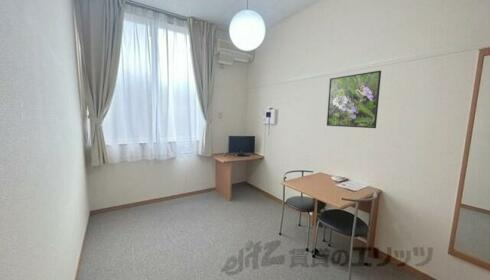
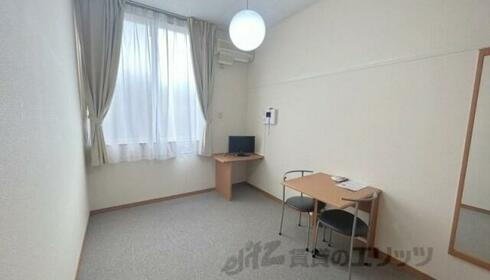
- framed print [326,70,382,129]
